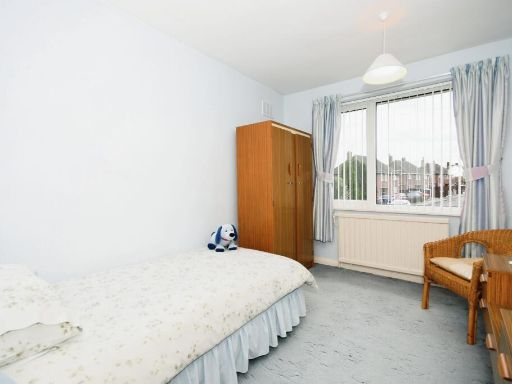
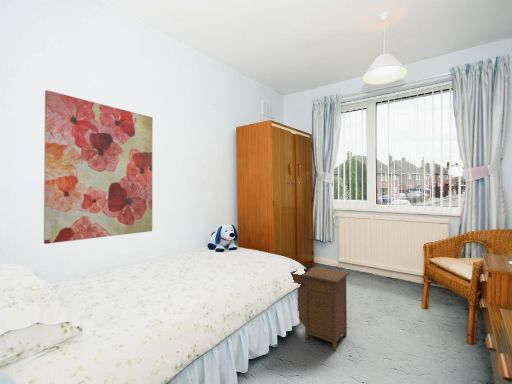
+ nightstand [289,266,351,351]
+ wall art [43,89,154,245]
